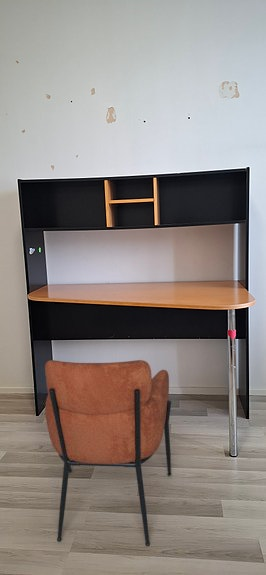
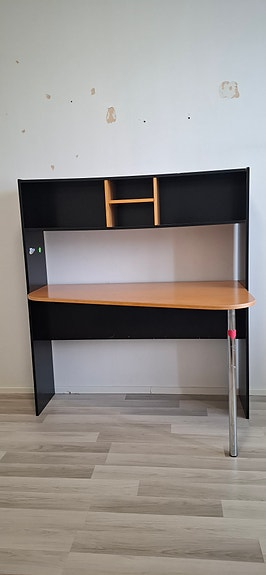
- chair [44,359,172,547]
